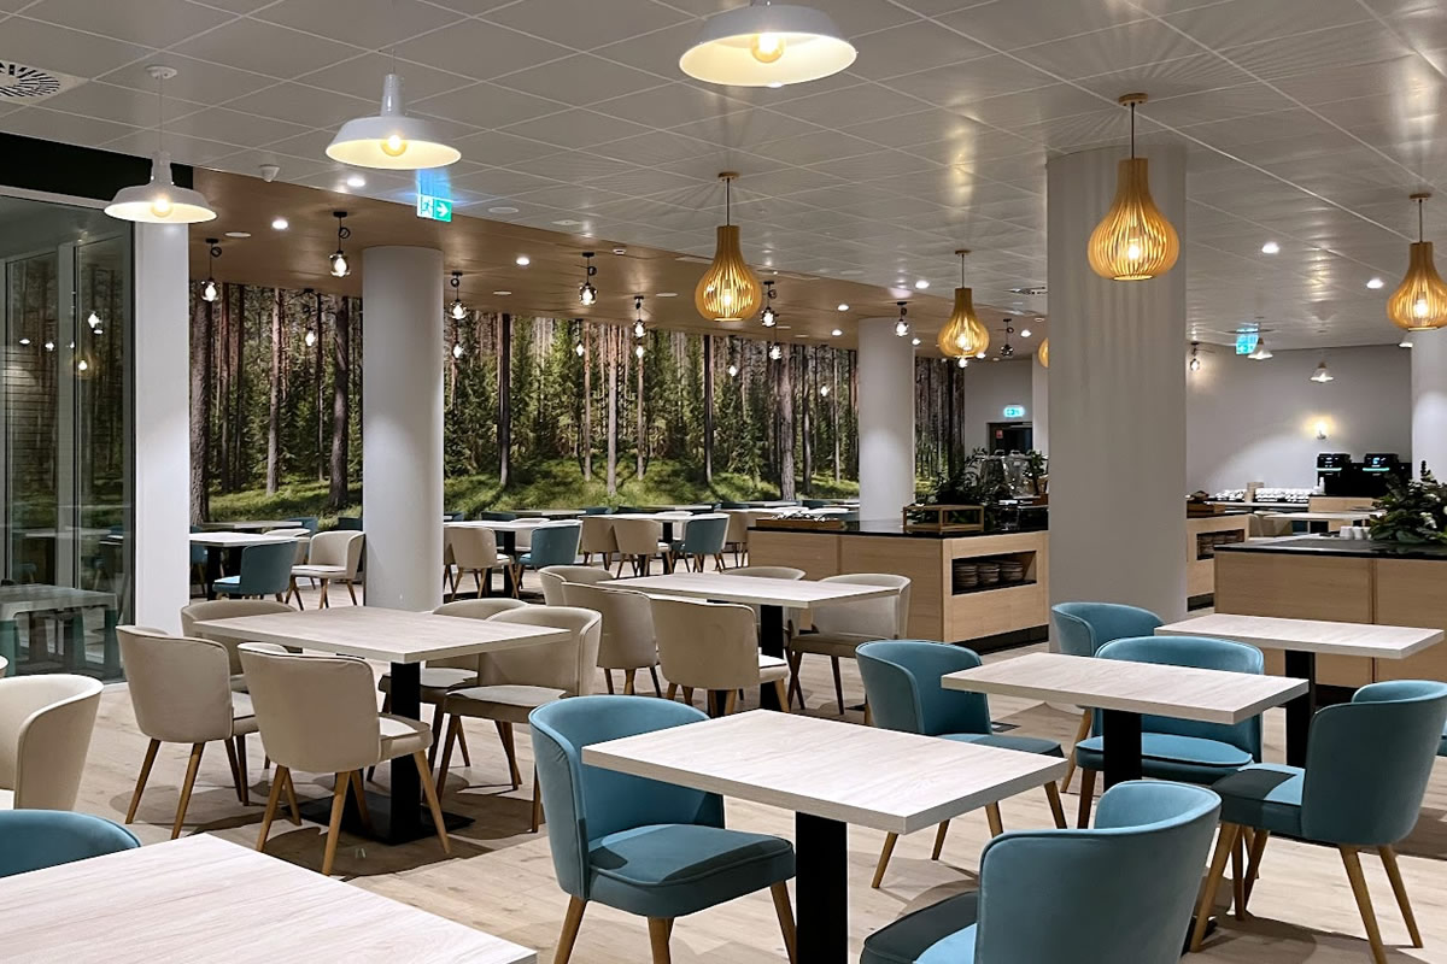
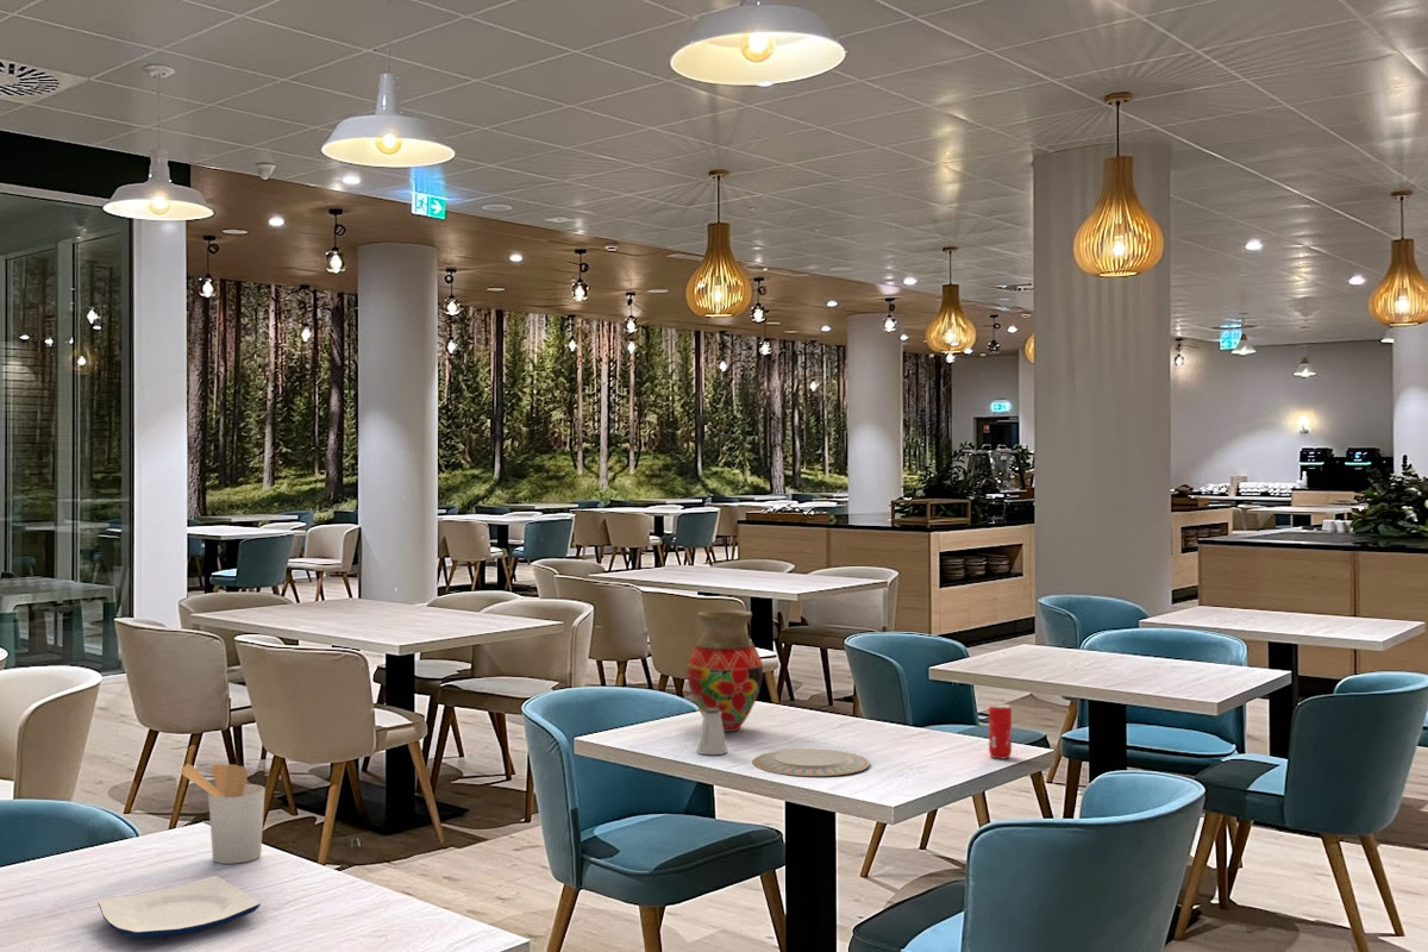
+ utensil holder [178,763,267,865]
+ vase [685,609,764,733]
+ chinaware [751,749,871,777]
+ saltshaker [696,708,728,756]
+ beverage can [988,703,1013,759]
+ plate [98,875,261,939]
